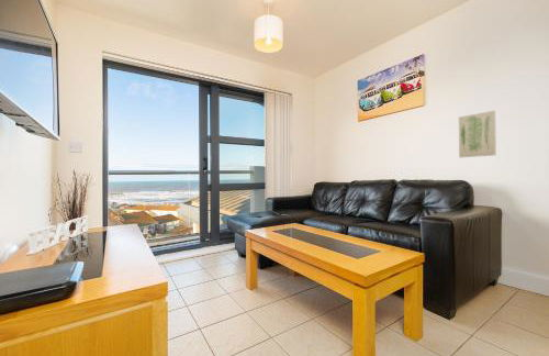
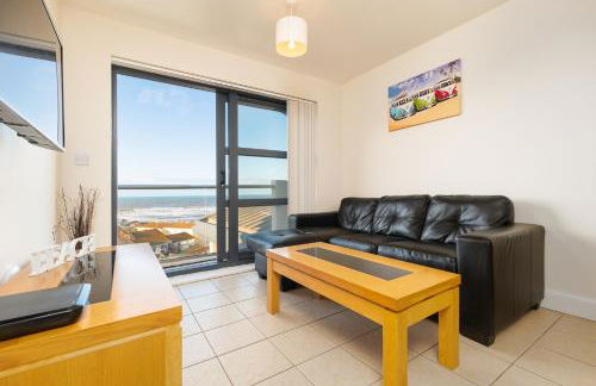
- wall art [458,110,497,158]
